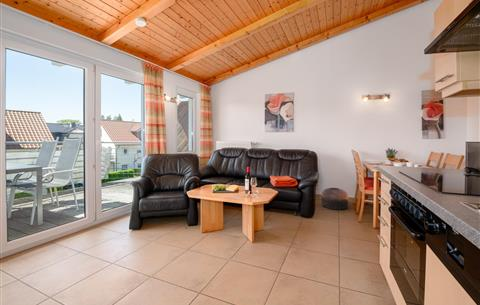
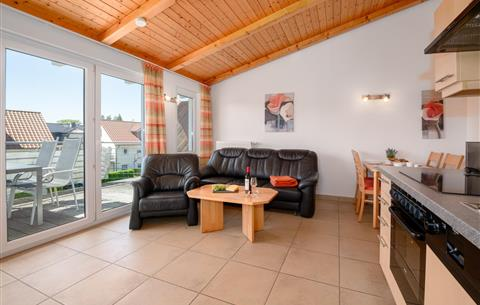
- pouf [321,187,349,211]
